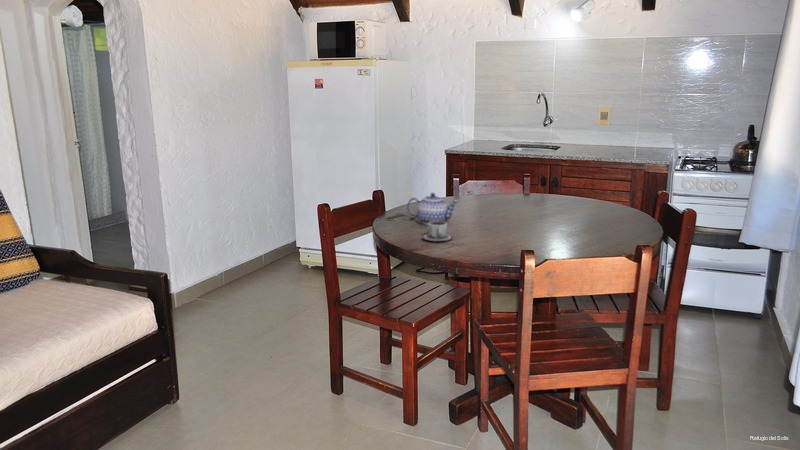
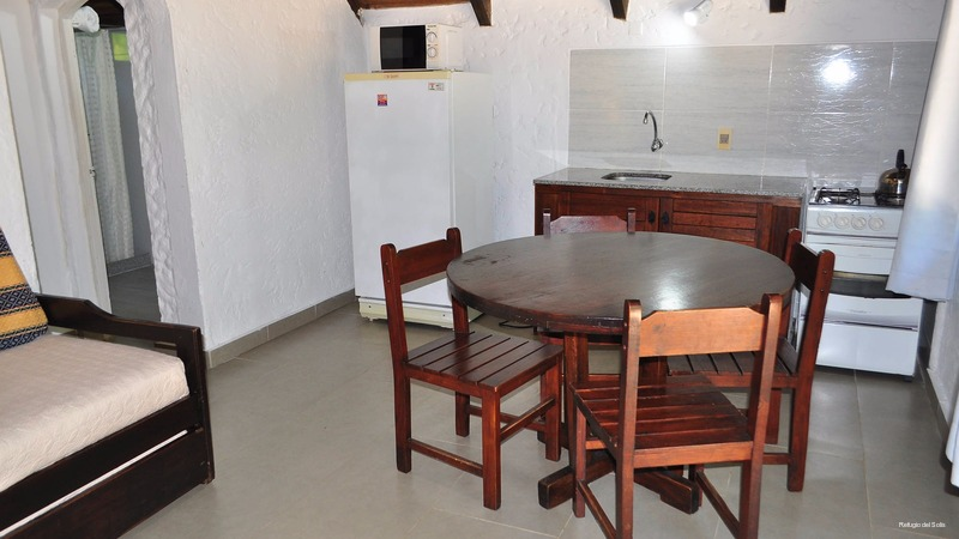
- cup [421,221,454,242]
- teapot [406,192,459,226]
